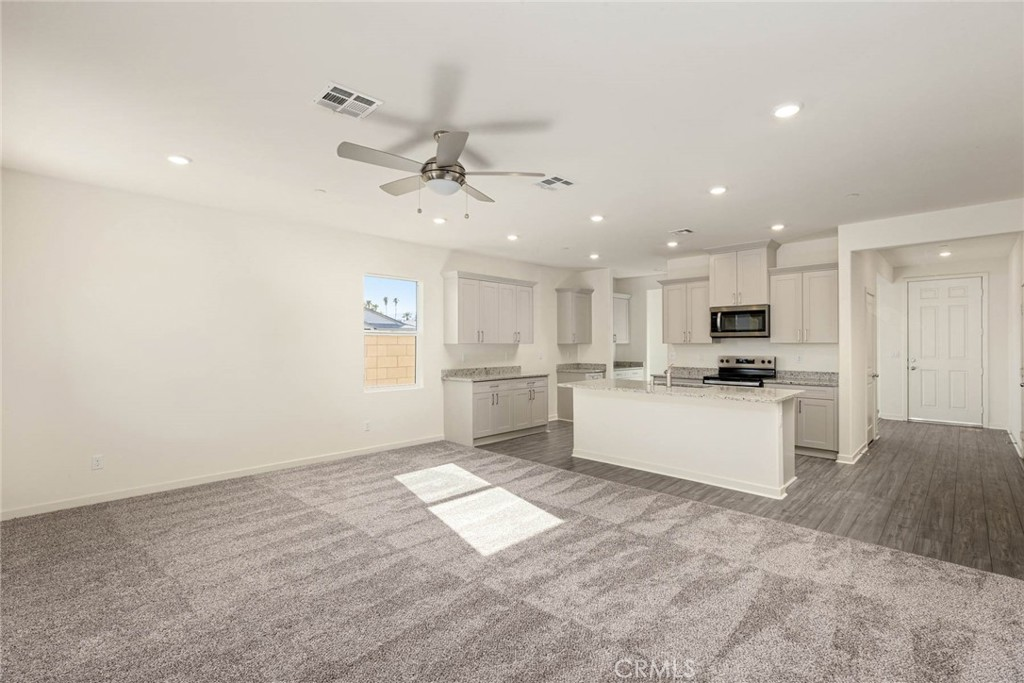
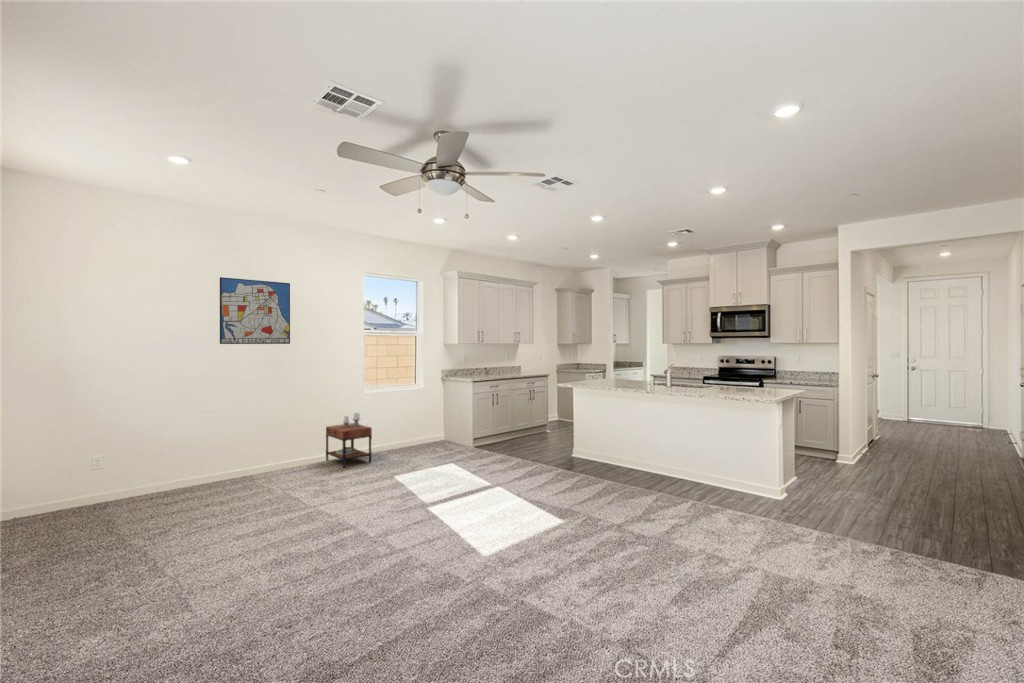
+ wall art [219,276,291,345]
+ side table [325,412,373,469]
